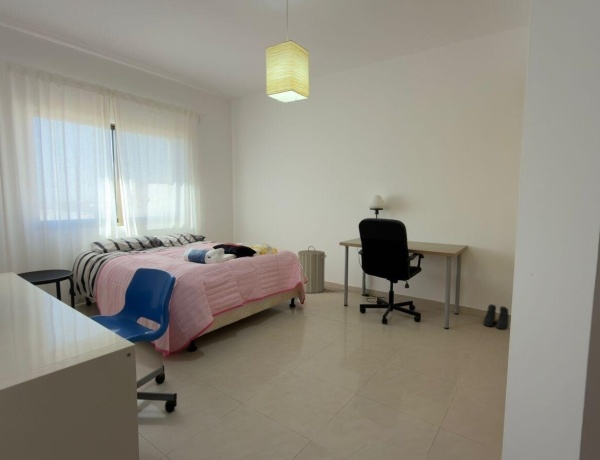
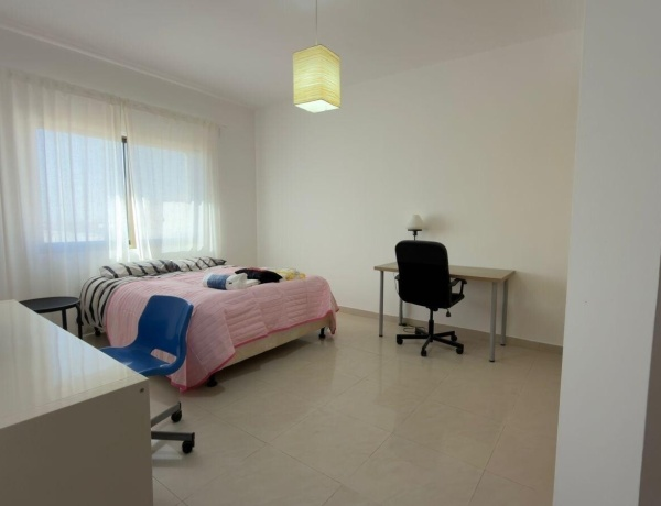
- laundry hamper [297,245,327,294]
- boots [482,303,510,330]
